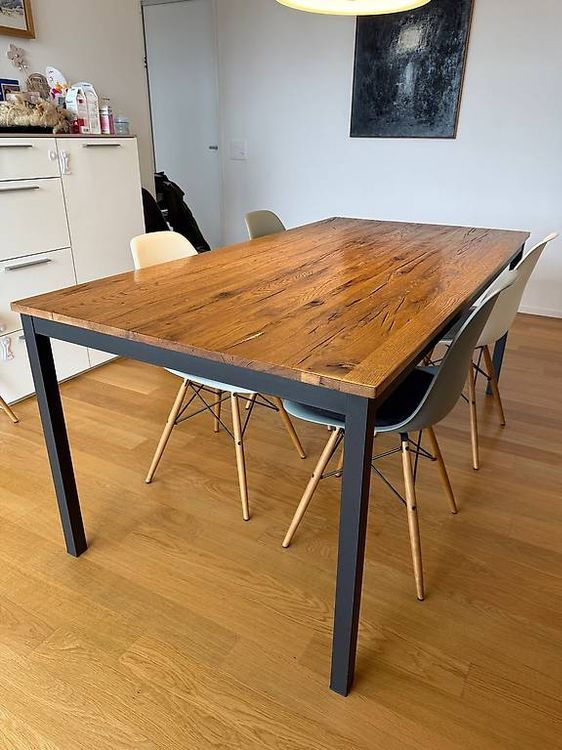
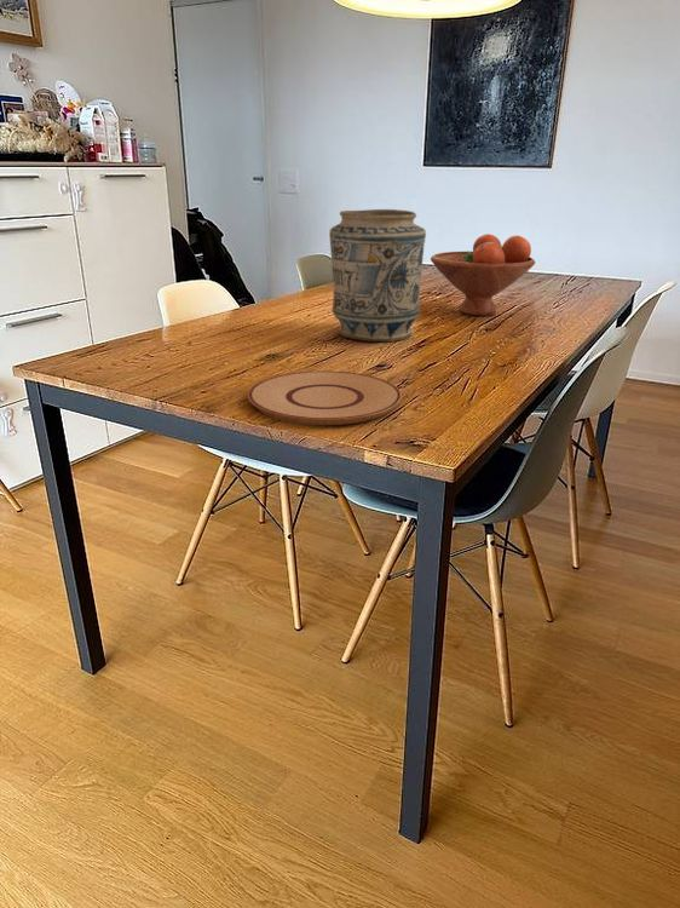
+ fruit bowl [430,232,536,317]
+ plate [247,370,403,426]
+ vase [328,208,427,343]
